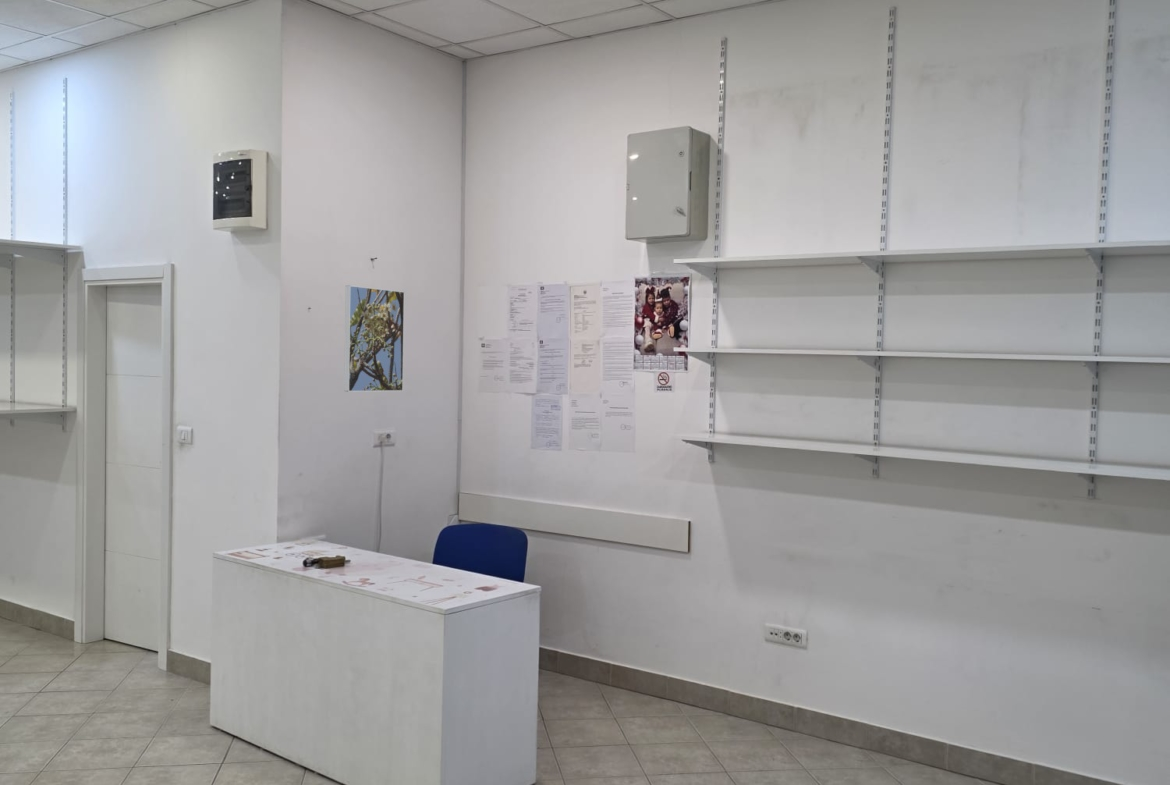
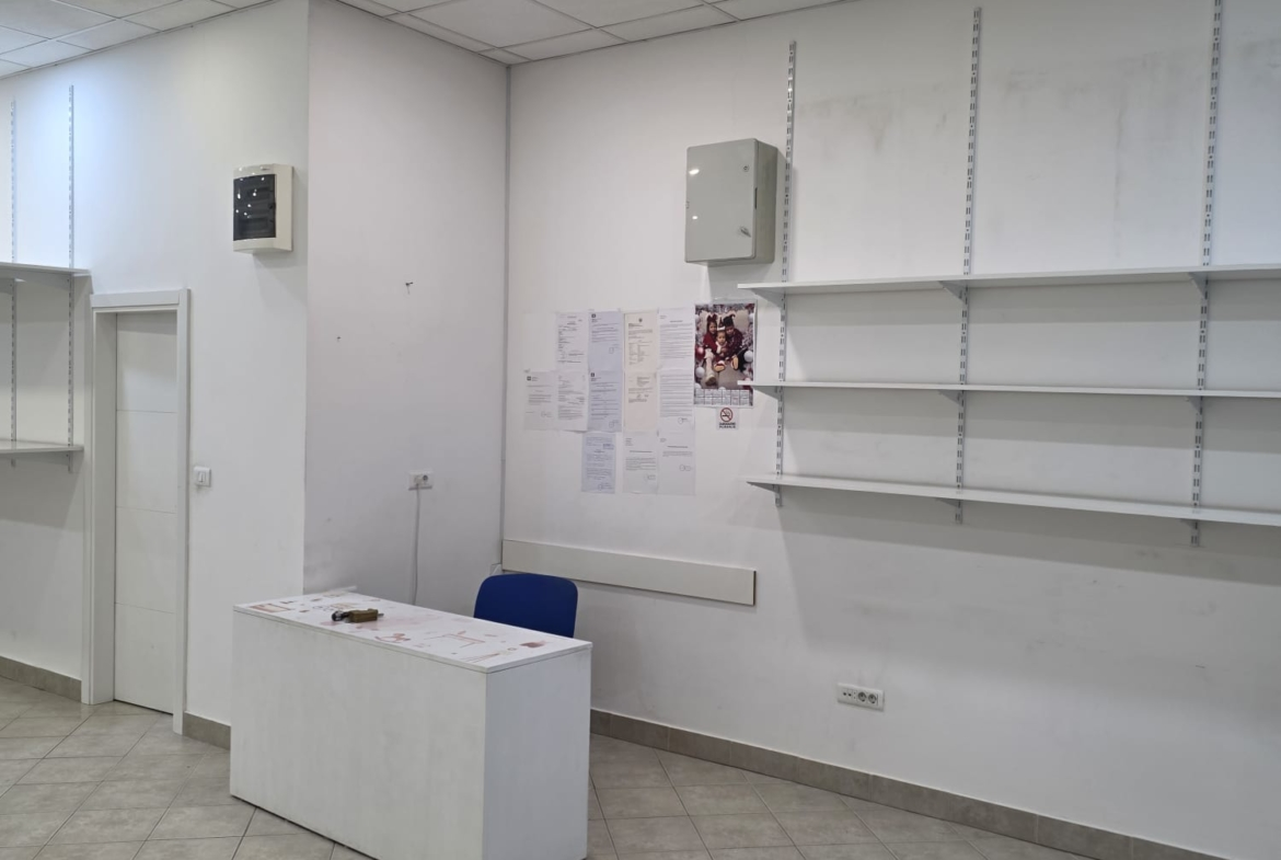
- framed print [343,284,405,393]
